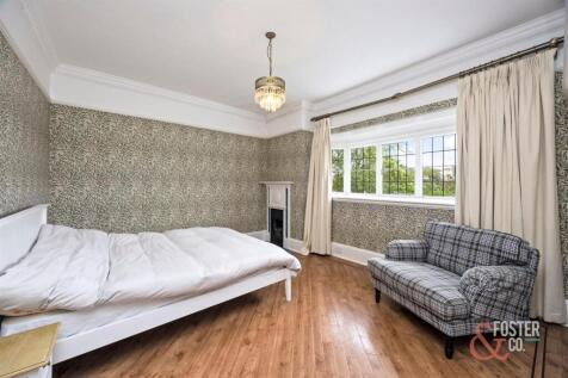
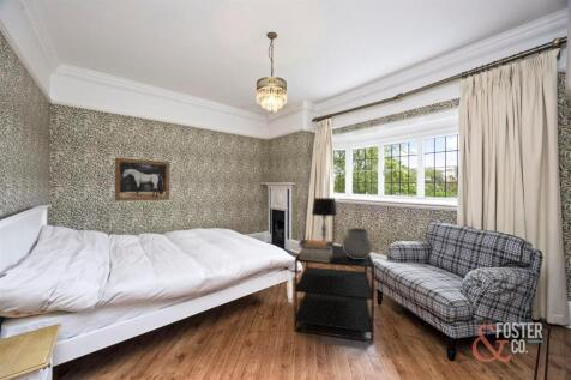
+ side table [293,243,375,344]
+ book stack [297,239,335,263]
+ table lamp [311,197,338,241]
+ ceramic pot [342,227,373,259]
+ wall art [114,157,170,201]
